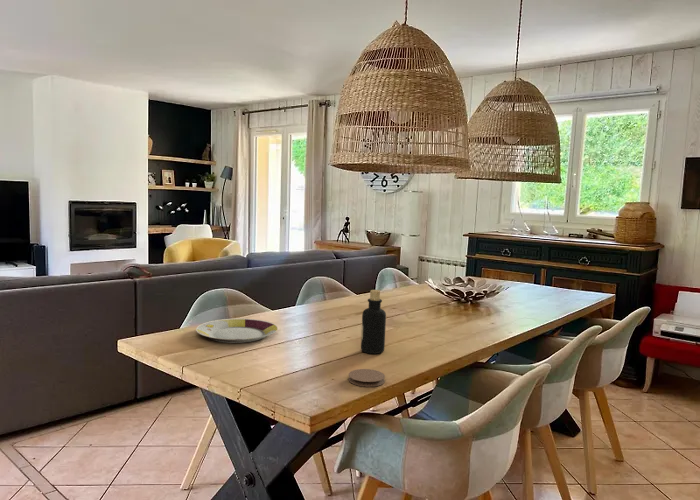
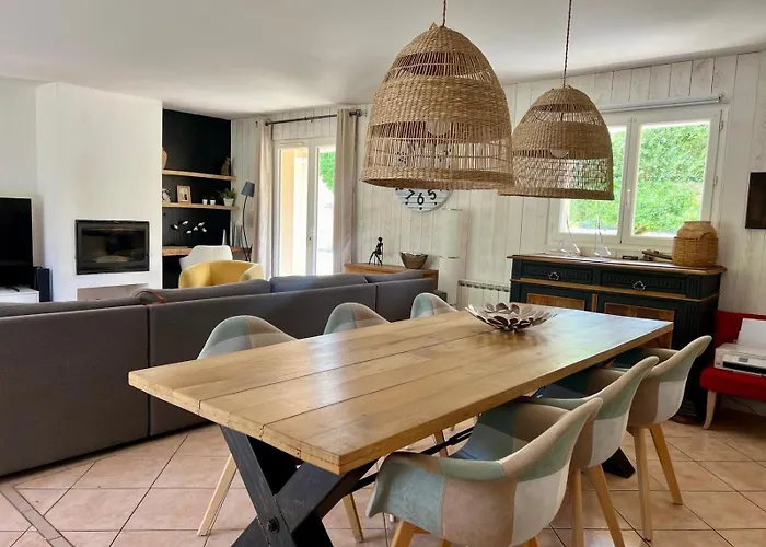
- bottle [360,289,387,355]
- coaster [347,368,386,388]
- plate [195,318,279,344]
